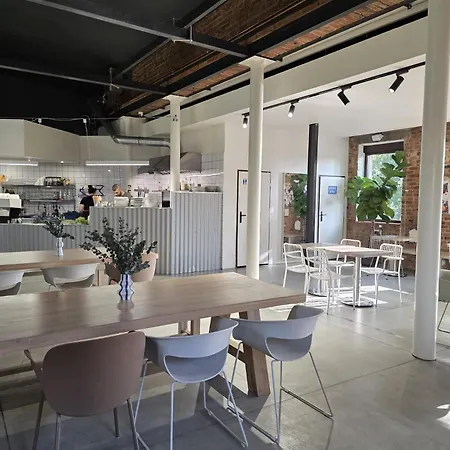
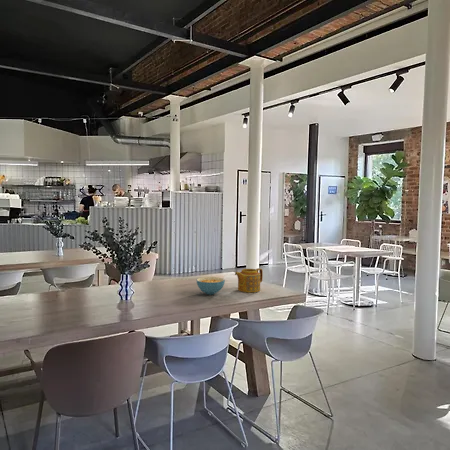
+ teapot [234,267,264,293]
+ cereal bowl [196,276,226,295]
